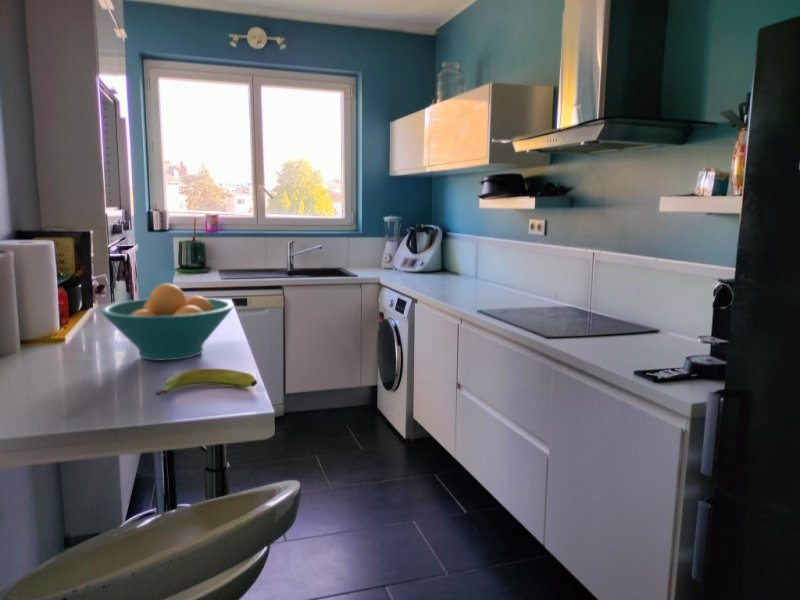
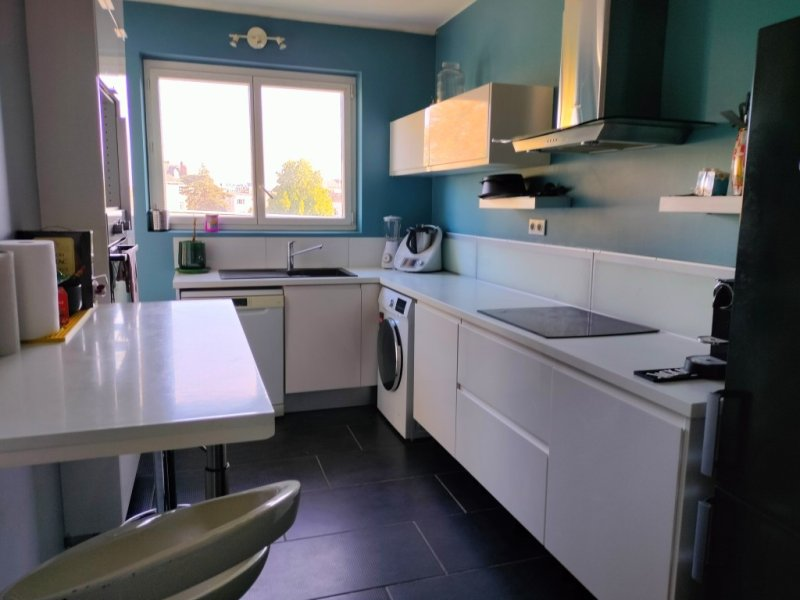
- banana [155,368,258,398]
- fruit bowl [99,283,235,361]
